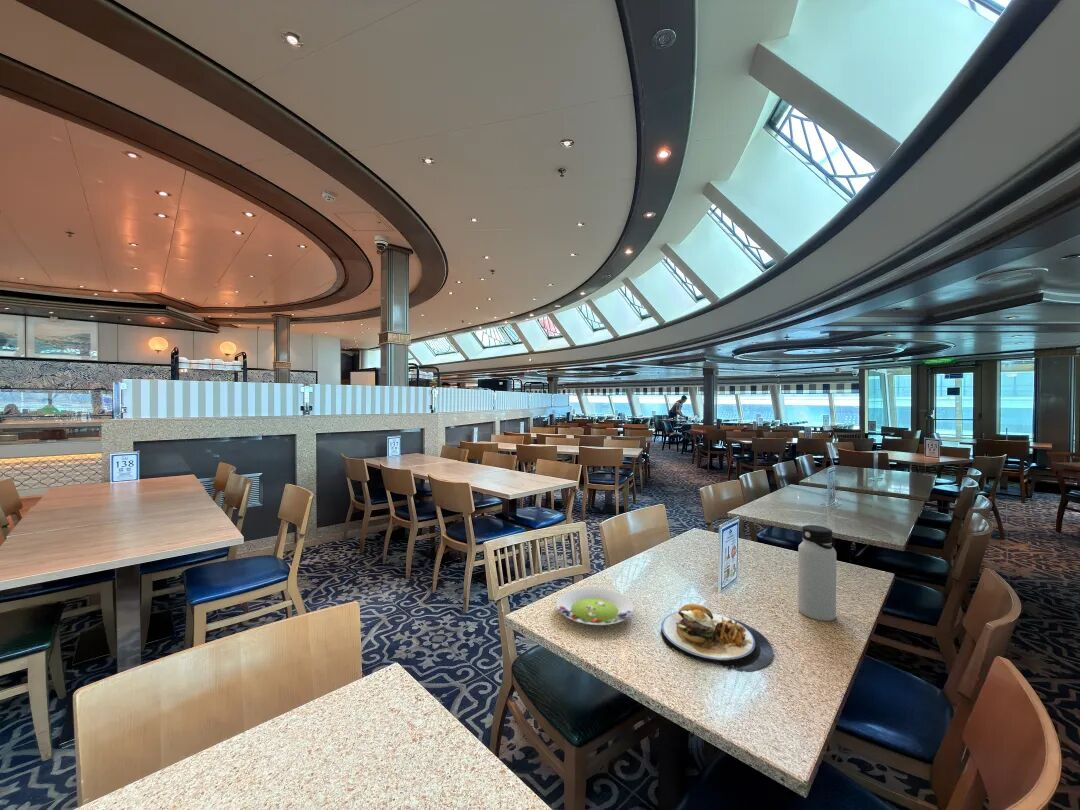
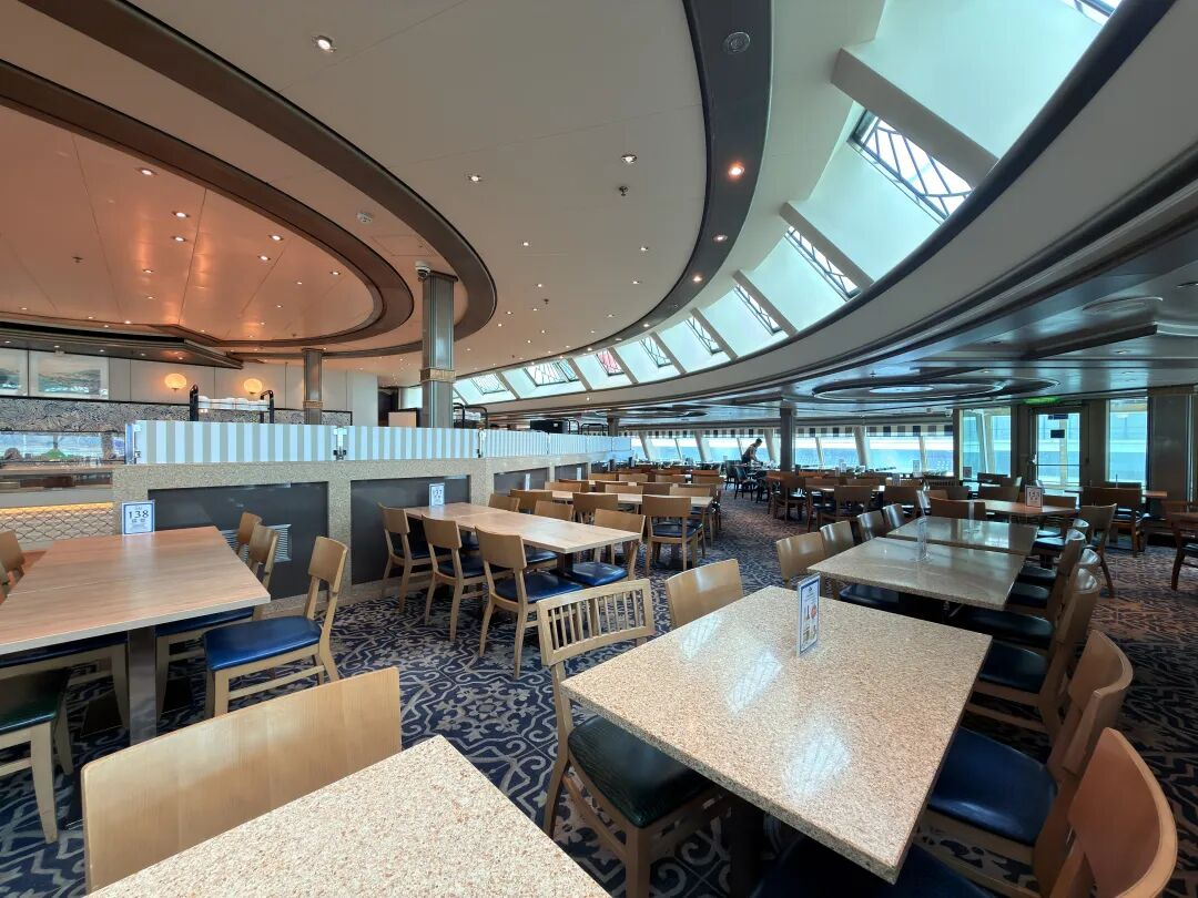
- plate [660,603,774,673]
- salad plate [555,586,635,626]
- water bottle [797,524,837,622]
